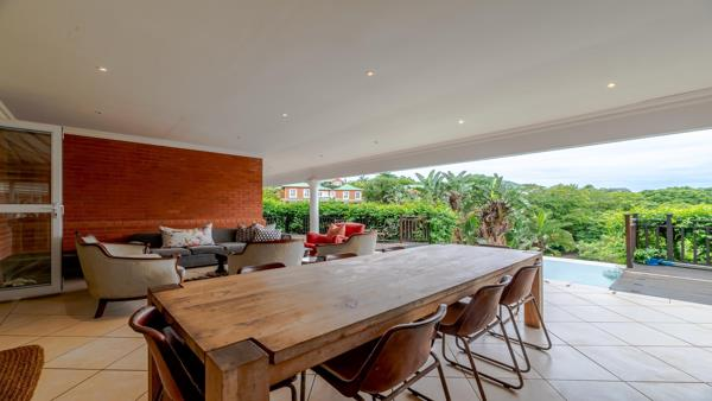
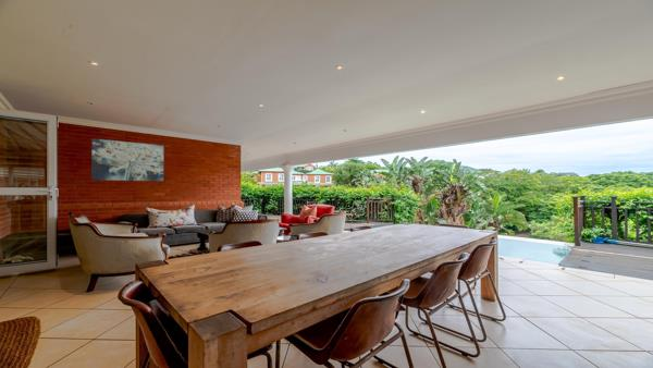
+ wall art [90,138,164,182]
